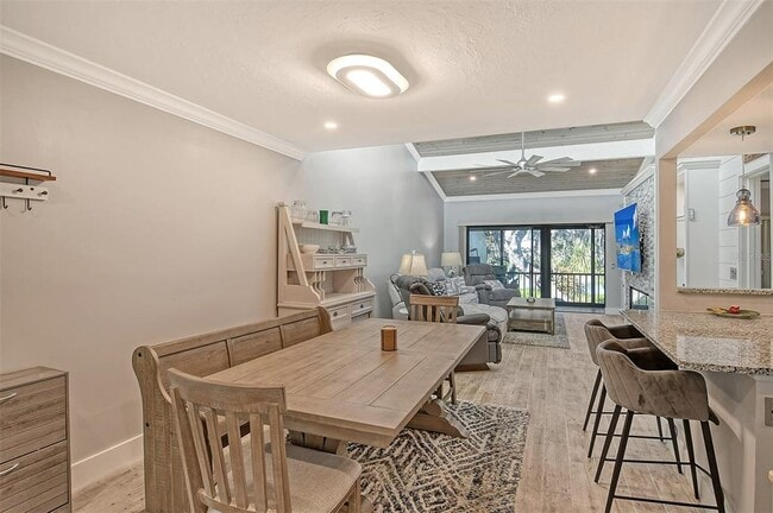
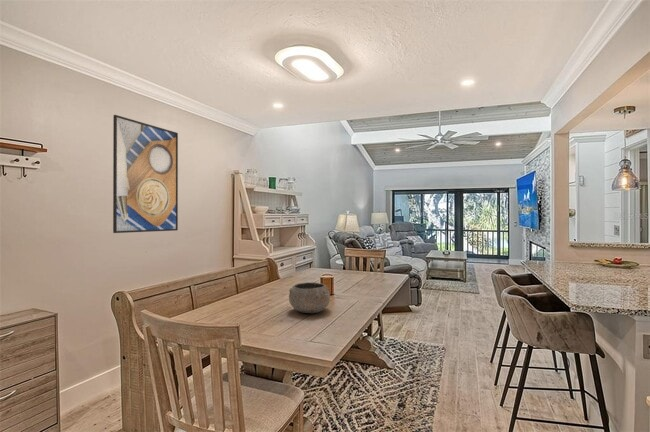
+ bowl [288,281,331,314]
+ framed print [112,114,179,234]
